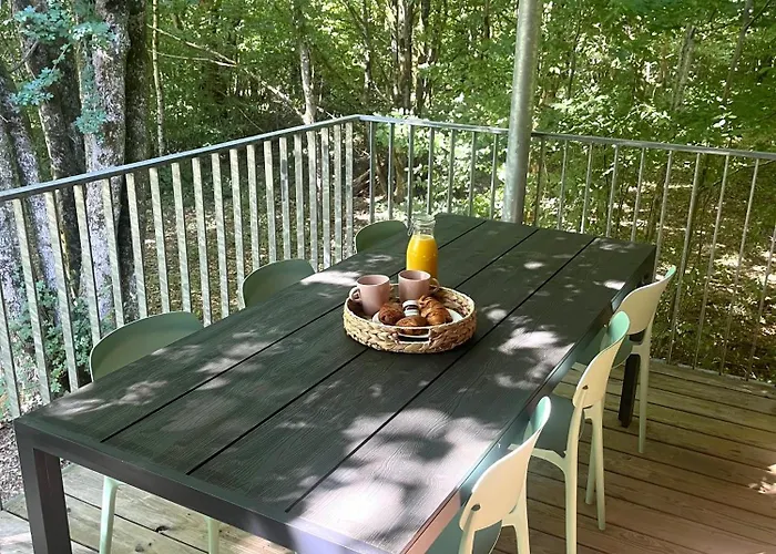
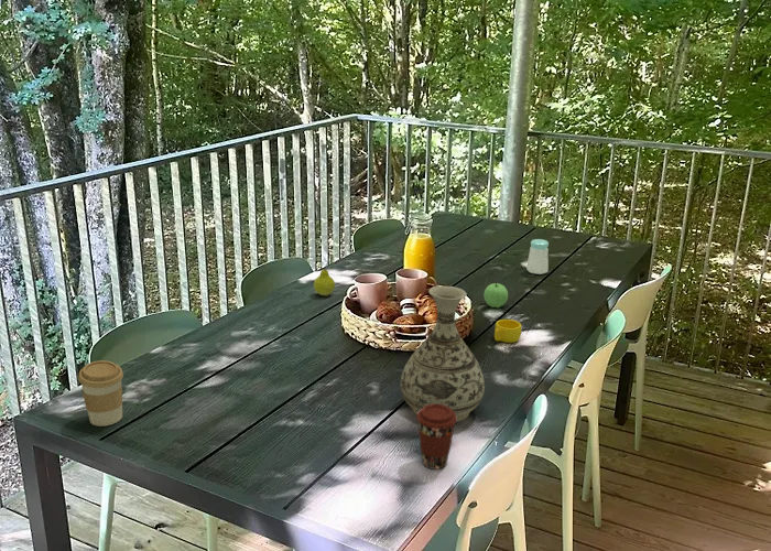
+ coffee cup [415,404,457,471]
+ coffee cup [77,359,124,428]
+ apple [482,282,509,309]
+ vase [400,285,486,423]
+ salt shaker [525,238,550,276]
+ fruit [313,261,336,296]
+ cup [493,318,522,344]
